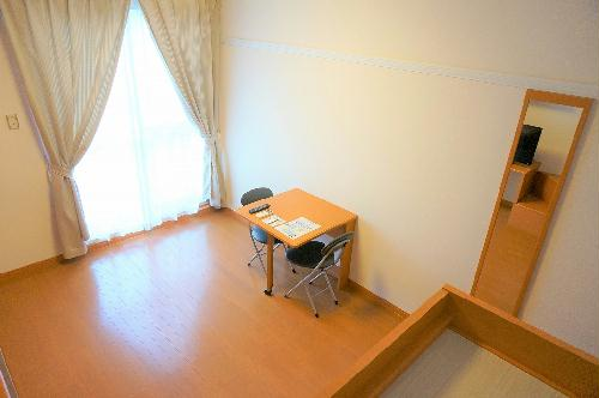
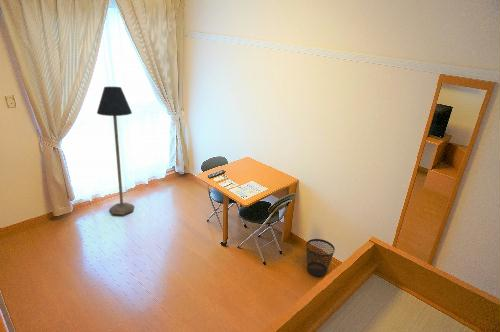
+ floor lamp [96,86,135,216]
+ wastebasket [305,238,336,277]
